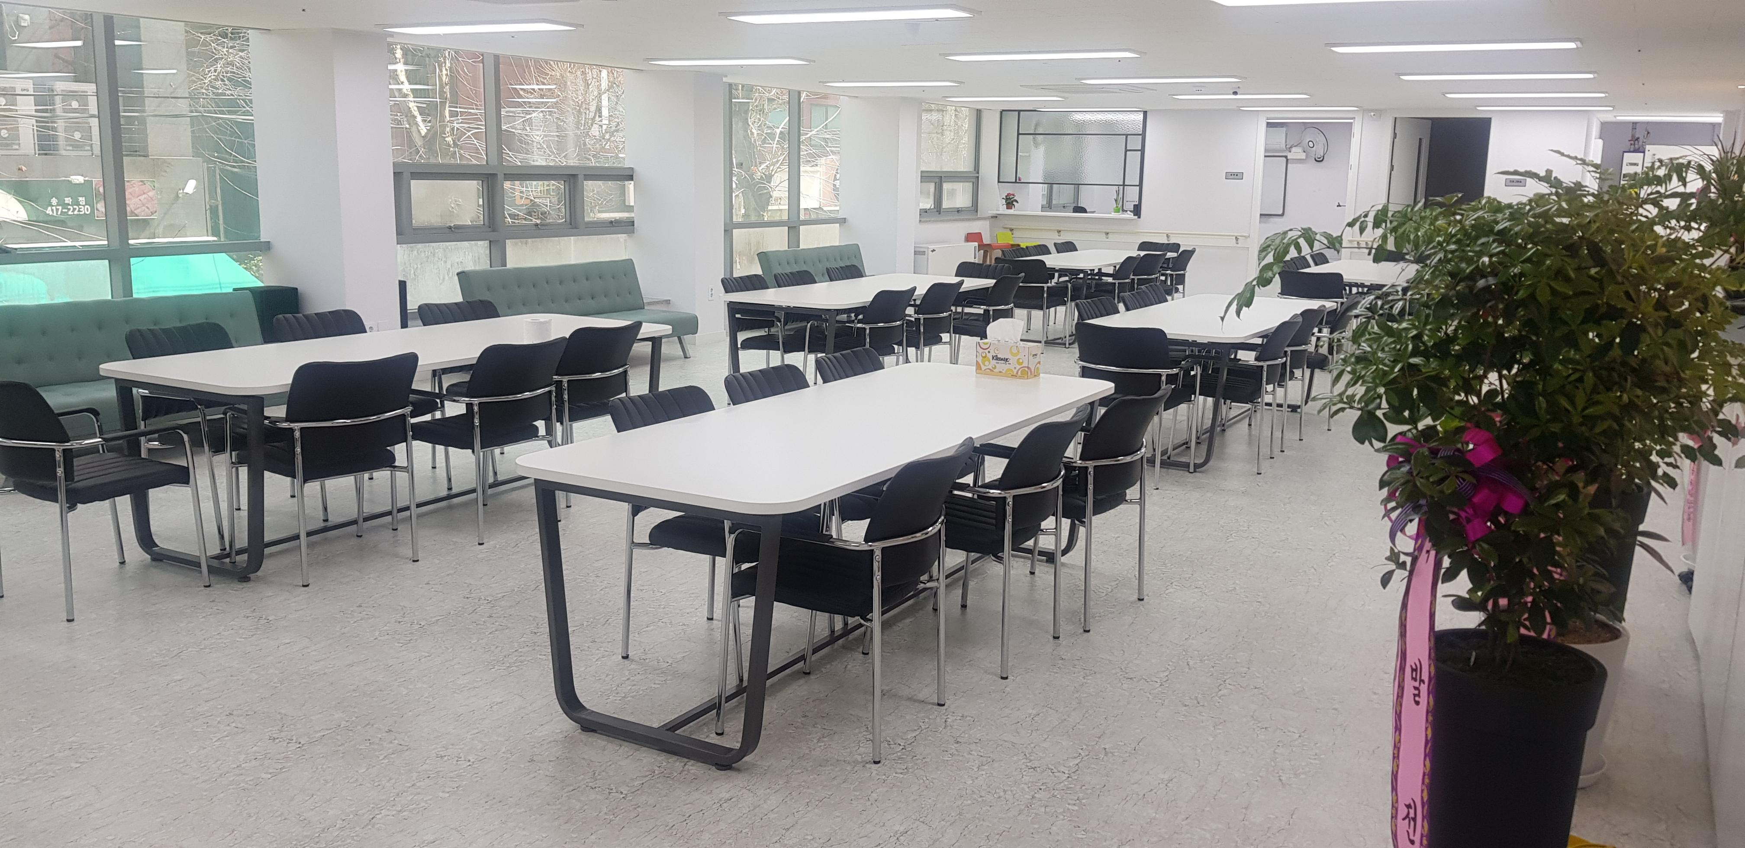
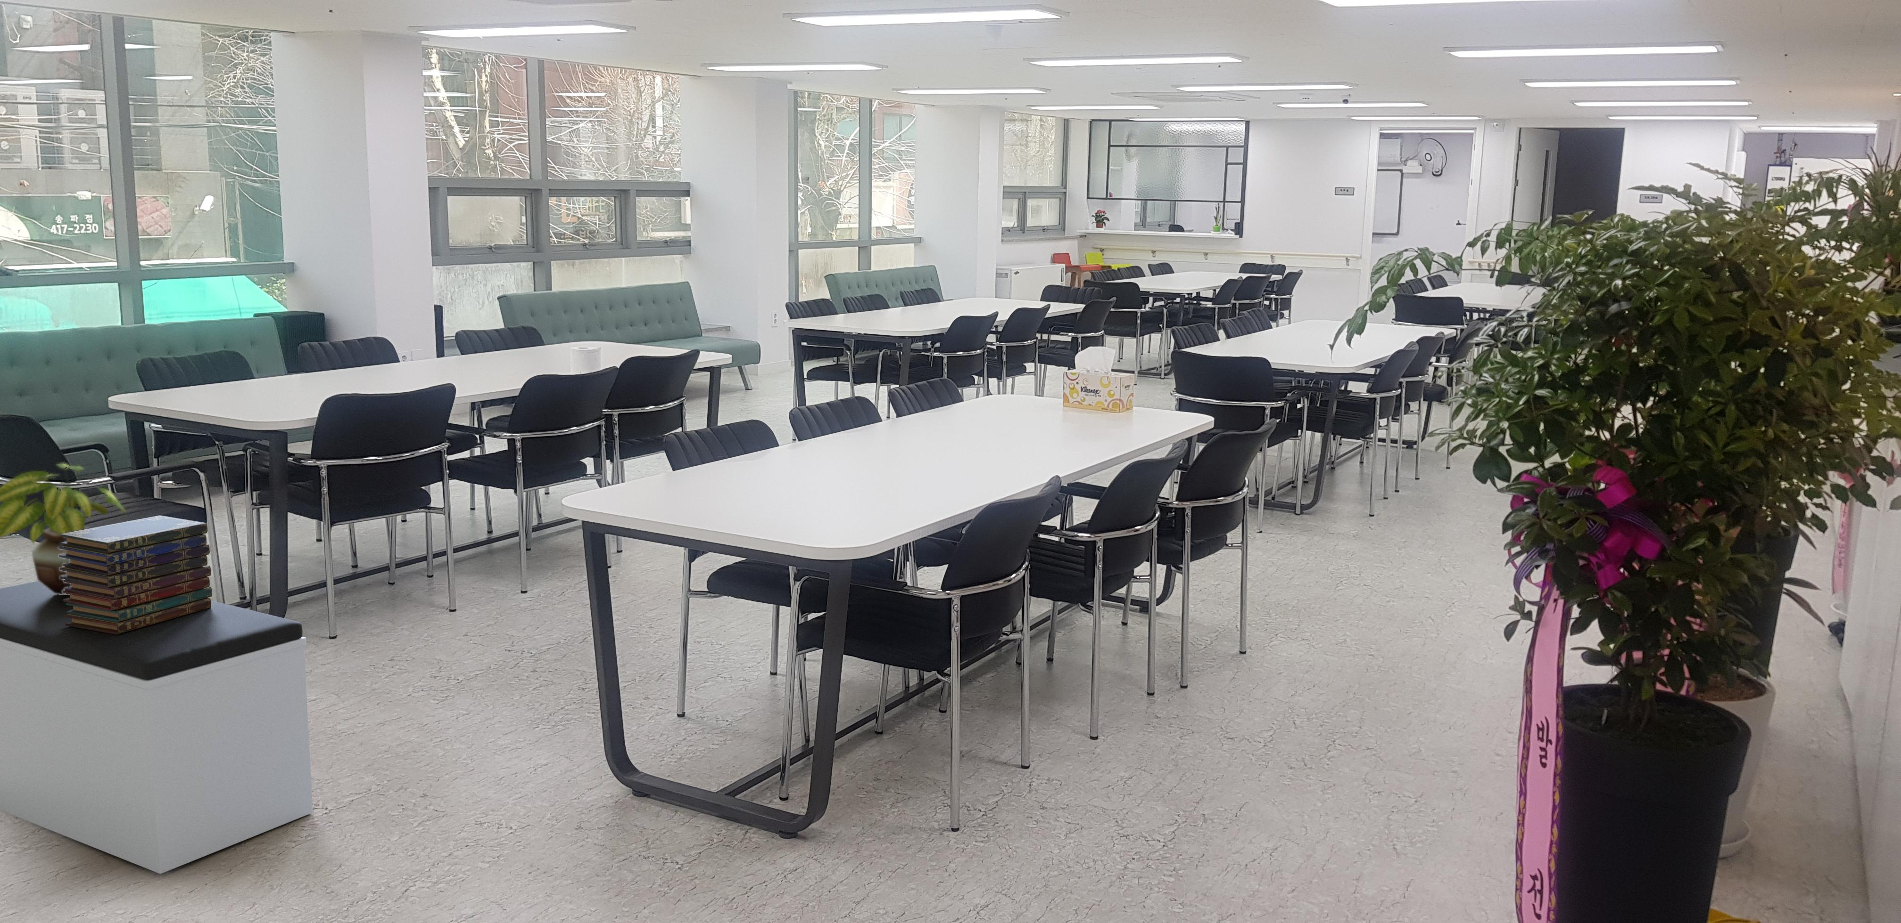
+ bench [0,580,313,875]
+ book stack [58,515,212,635]
+ potted plant [0,463,126,595]
